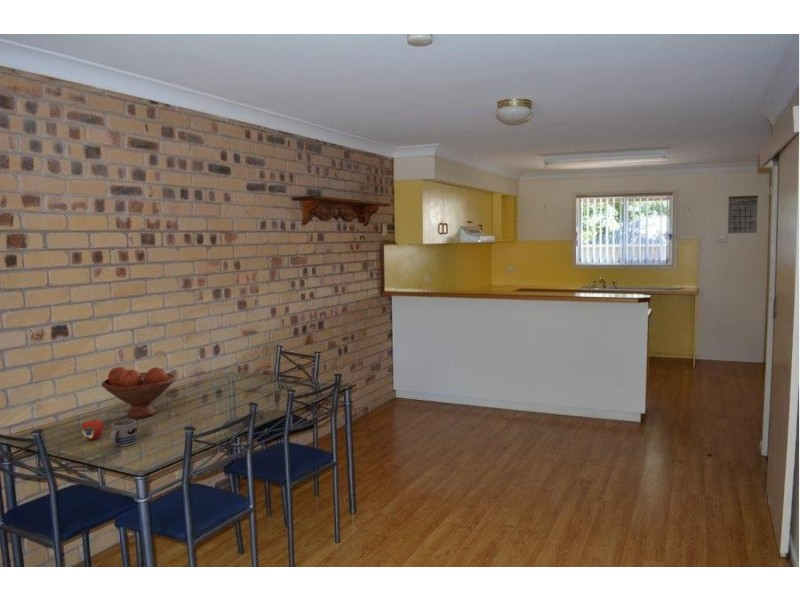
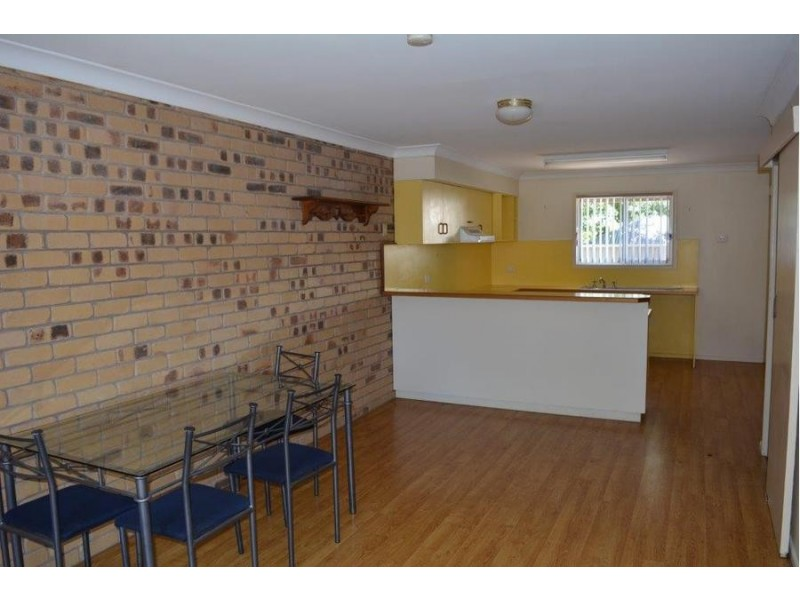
- mug [109,419,138,447]
- calendar [727,187,759,234]
- apple [81,418,104,441]
- fruit bowl [101,366,177,419]
